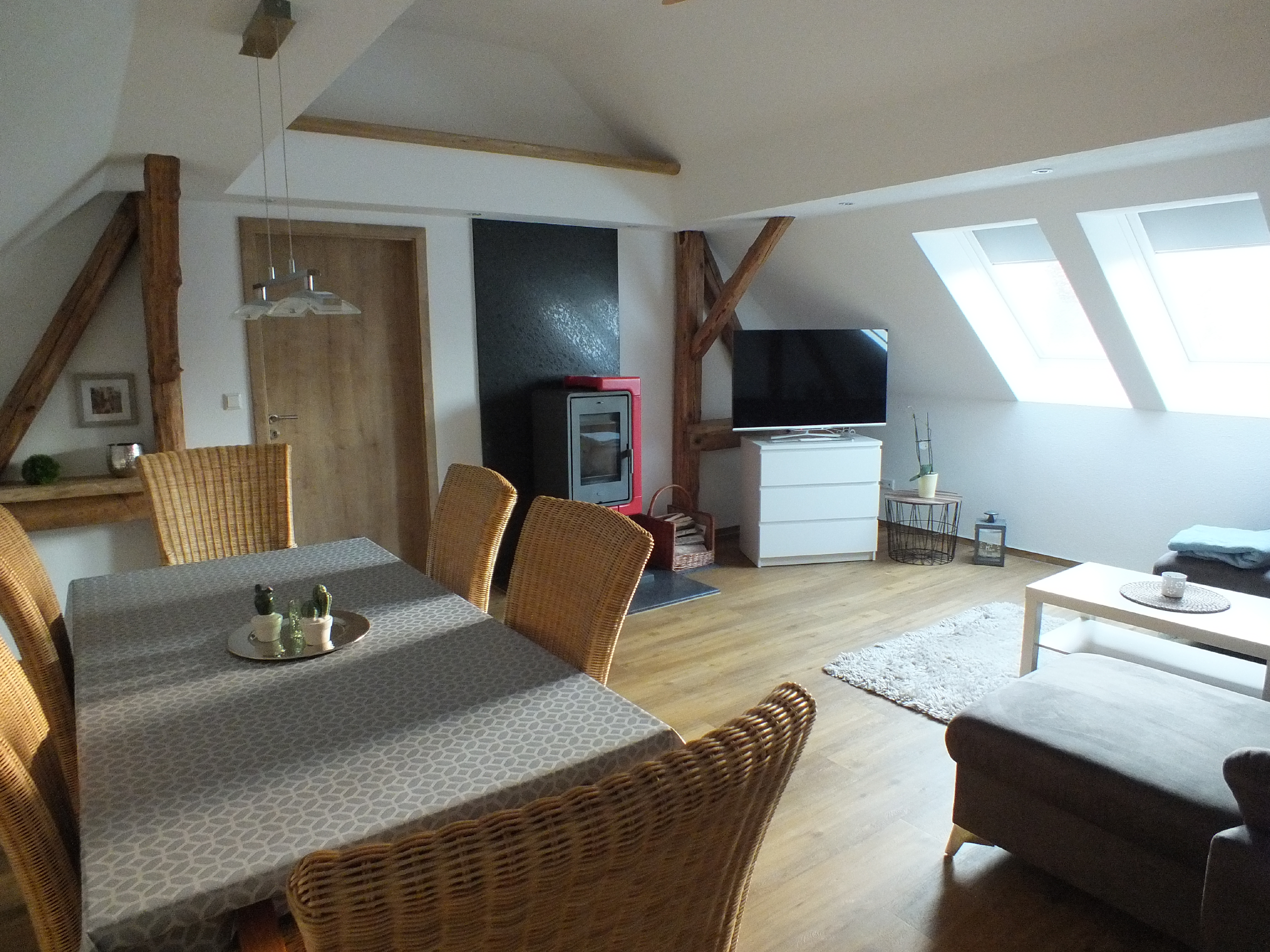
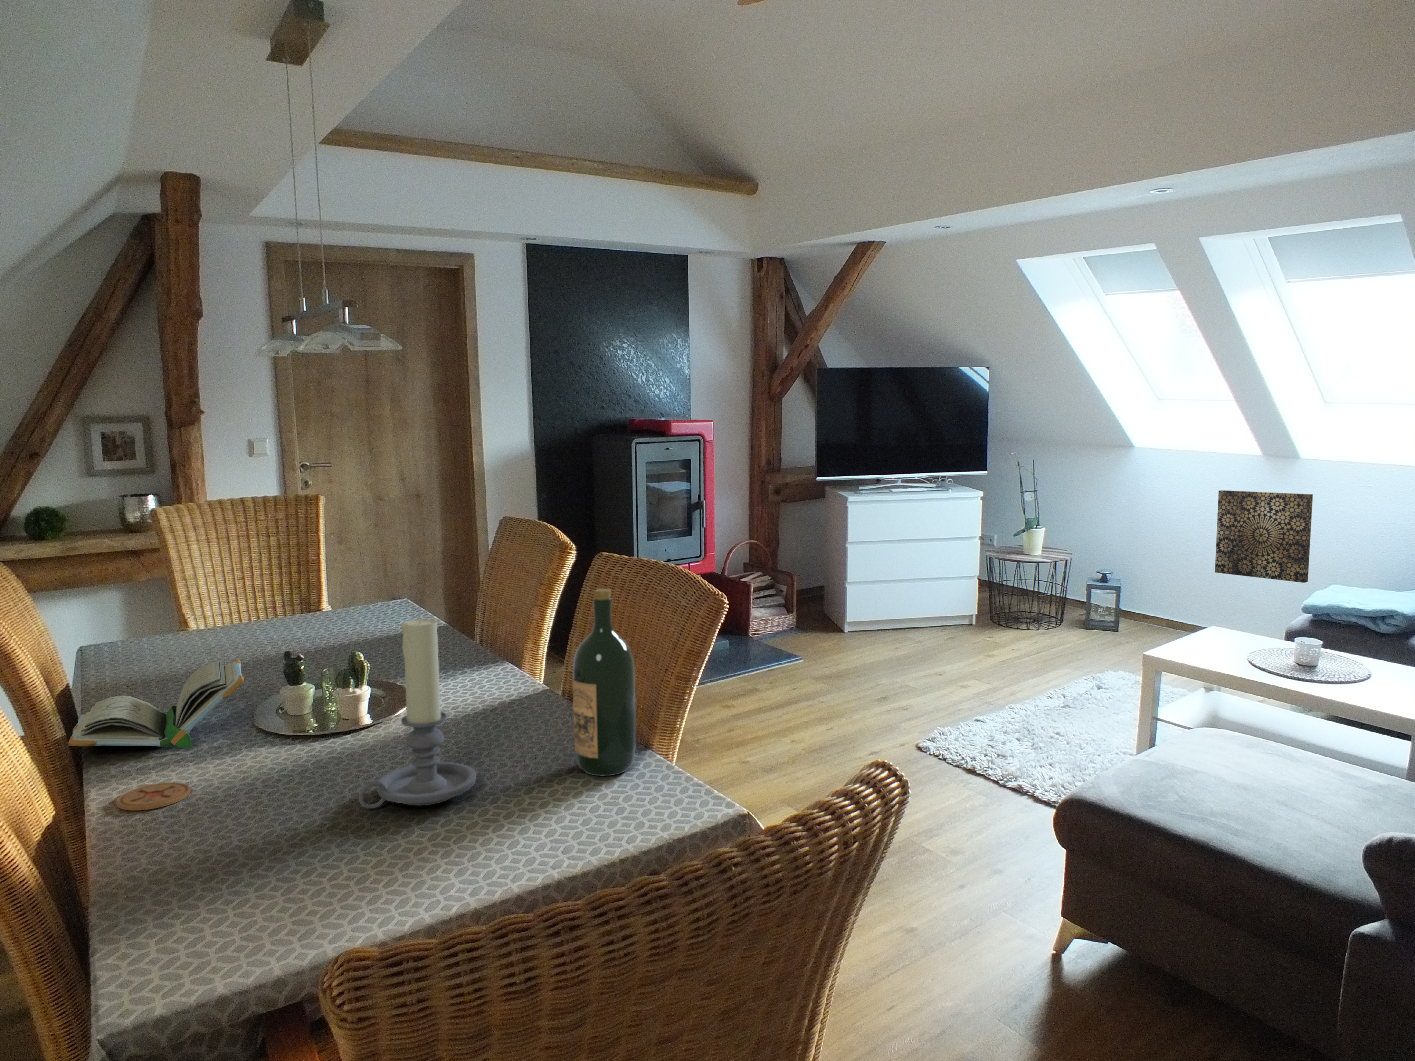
+ wine bottle [572,588,636,777]
+ coaster [116,782,191,811]
+ wall art [1214,489,1314,583]
+ candle holder [359,617,477,809]
+ book [68,659,245,748]
